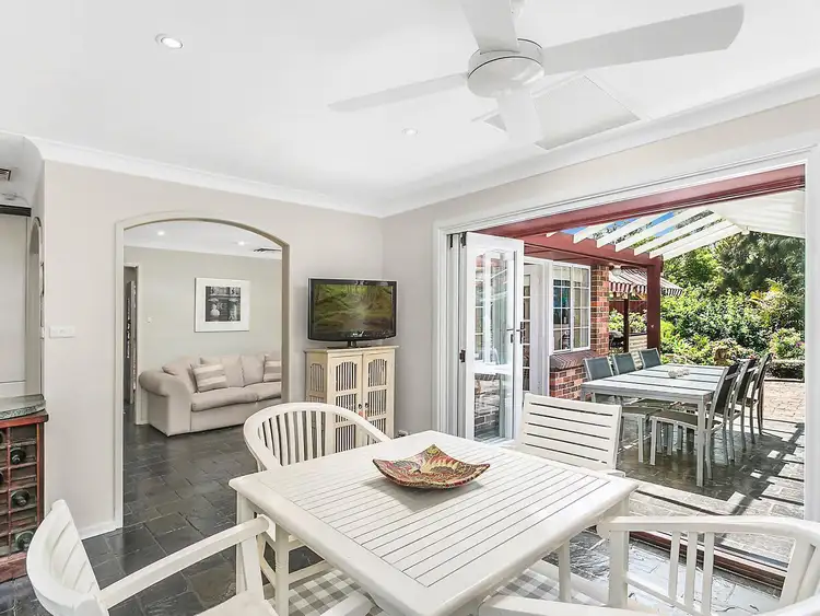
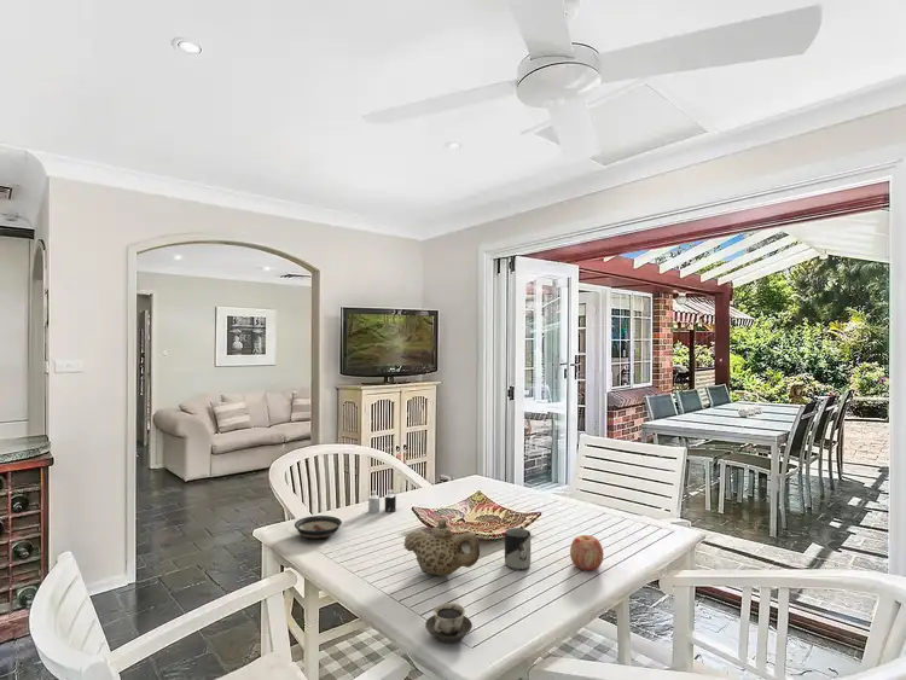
+ cup [424,601,474,645]
+ saucer [294,515,343,540]
+ teapot [402,518,481,579]
+ apple [569,534,604,571]
+ candle [367,489,397,515]
+ cup [504,527,532,571]
